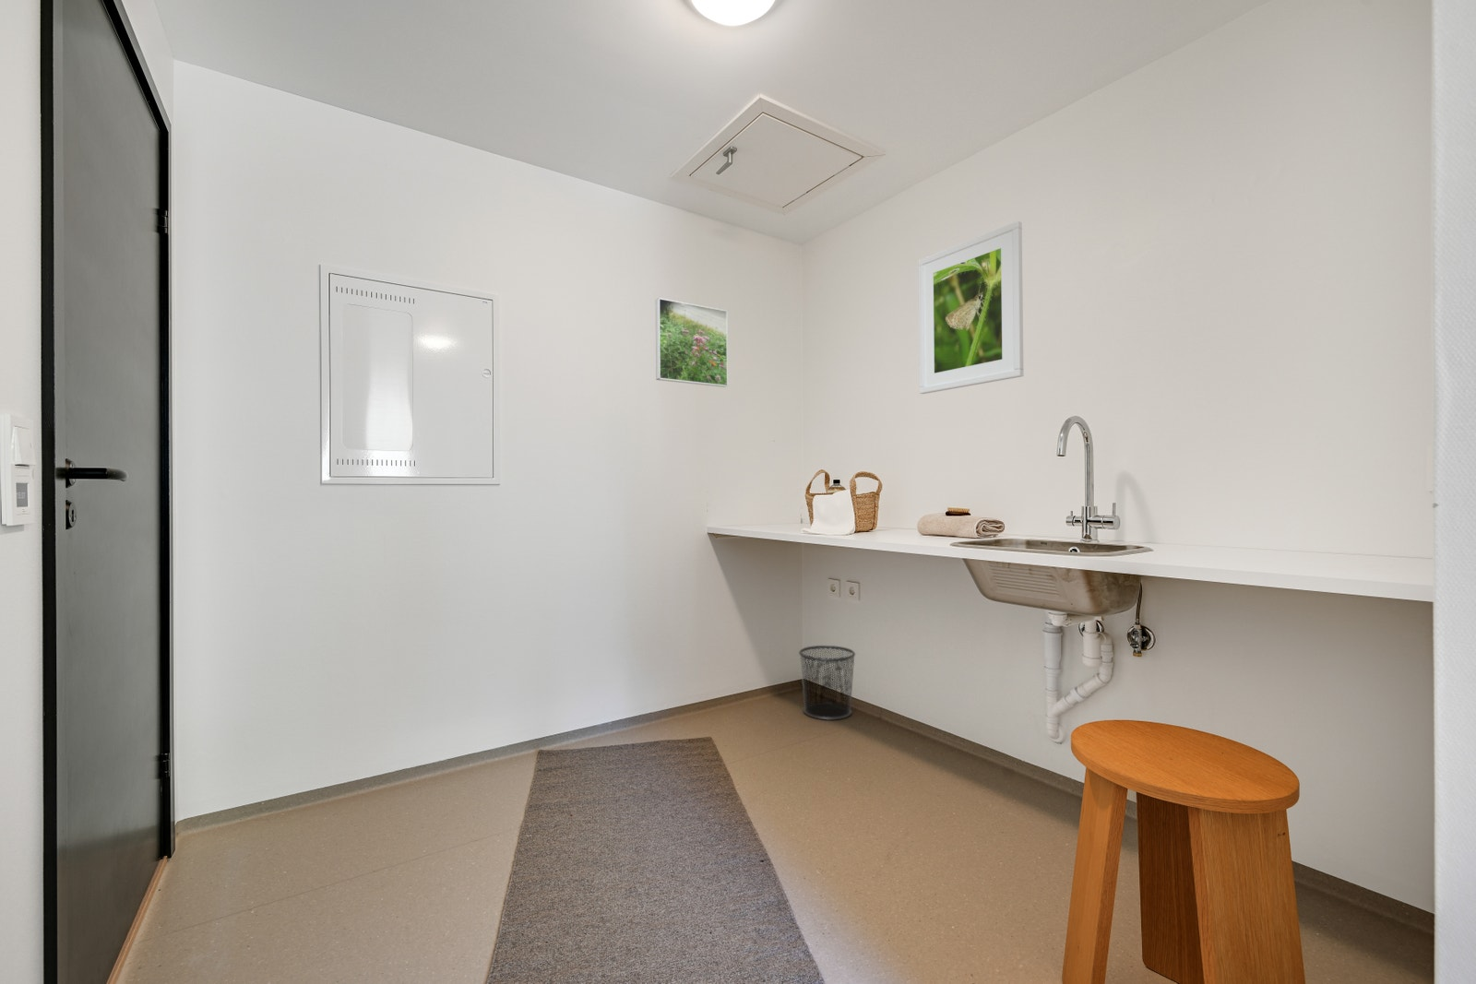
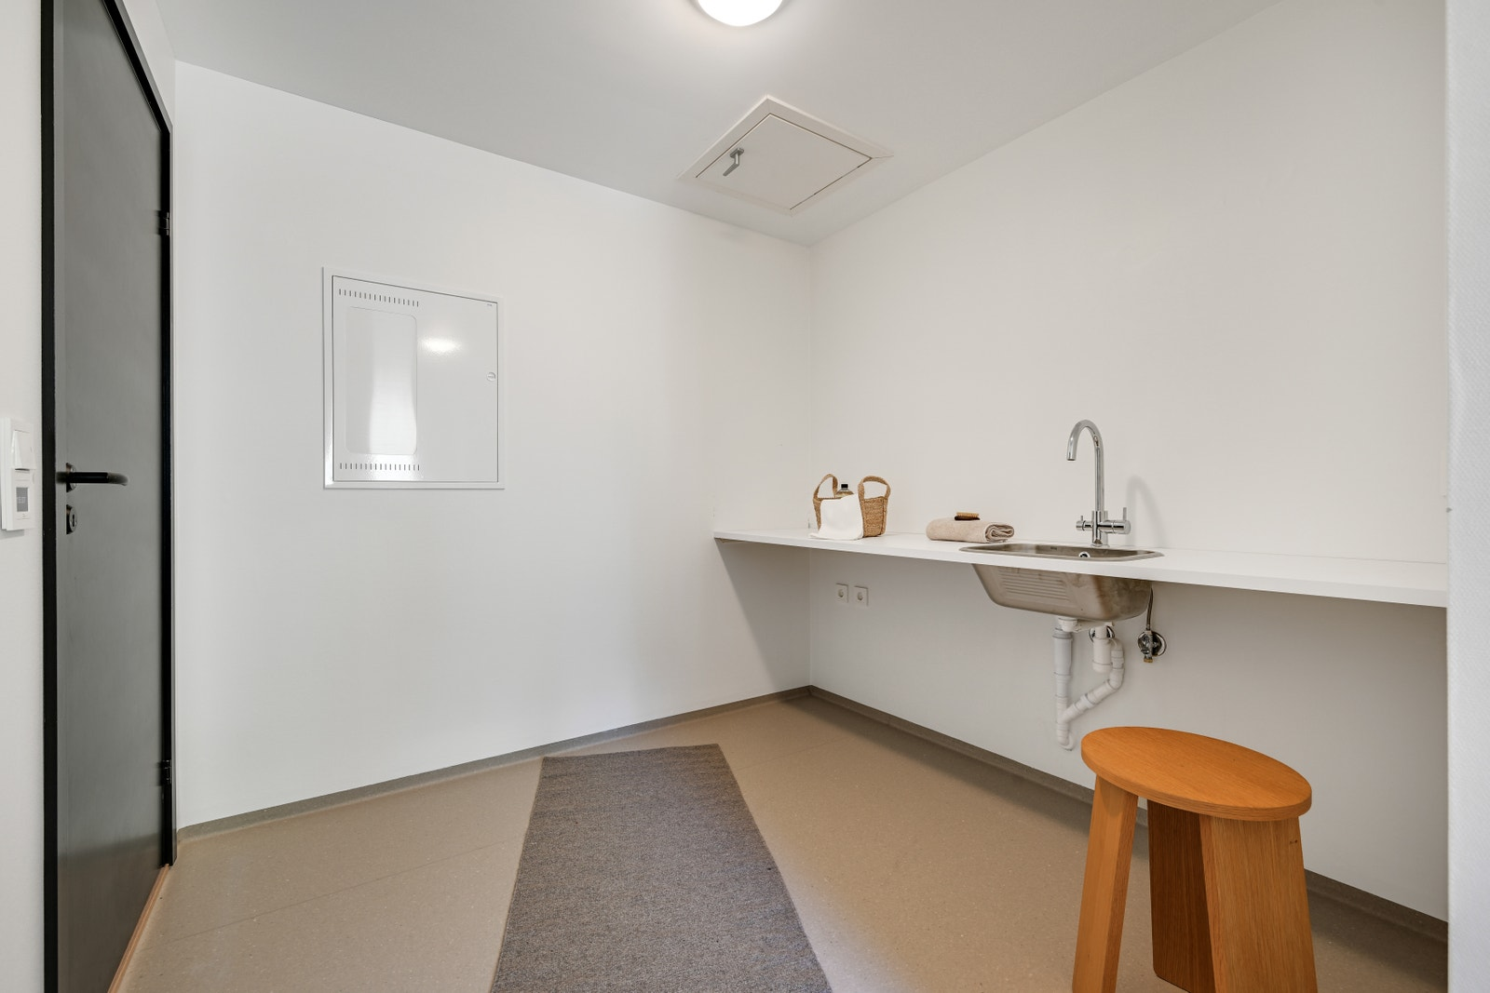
- waste bin [798,645,857,722]
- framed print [655,297,729,389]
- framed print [917,221,1024,394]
